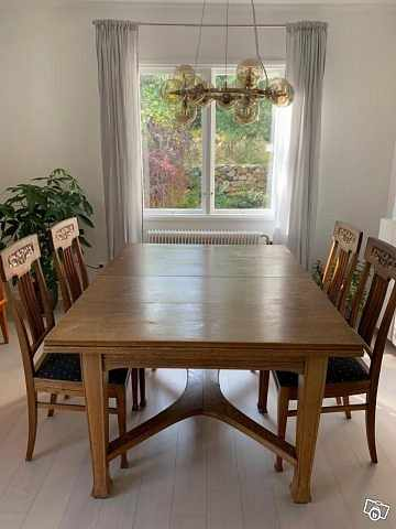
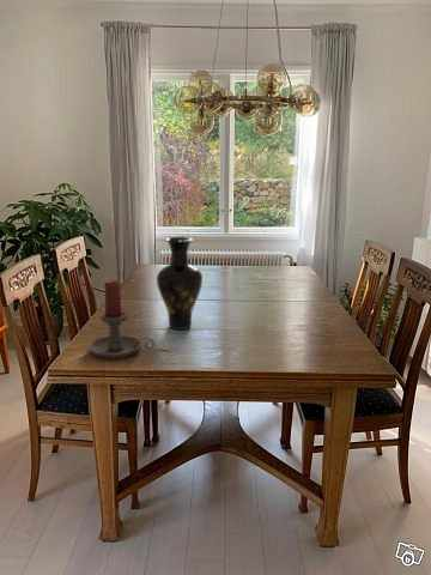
+ vase [156,236,204,331]
+ candle holder [87,280,156,359]
